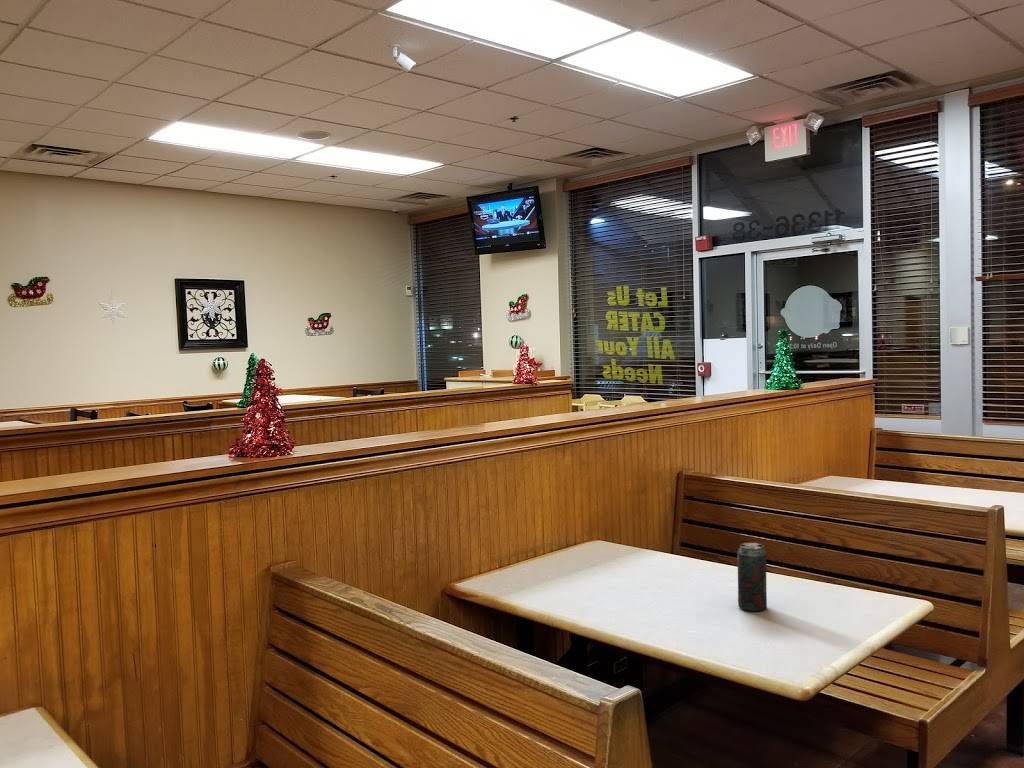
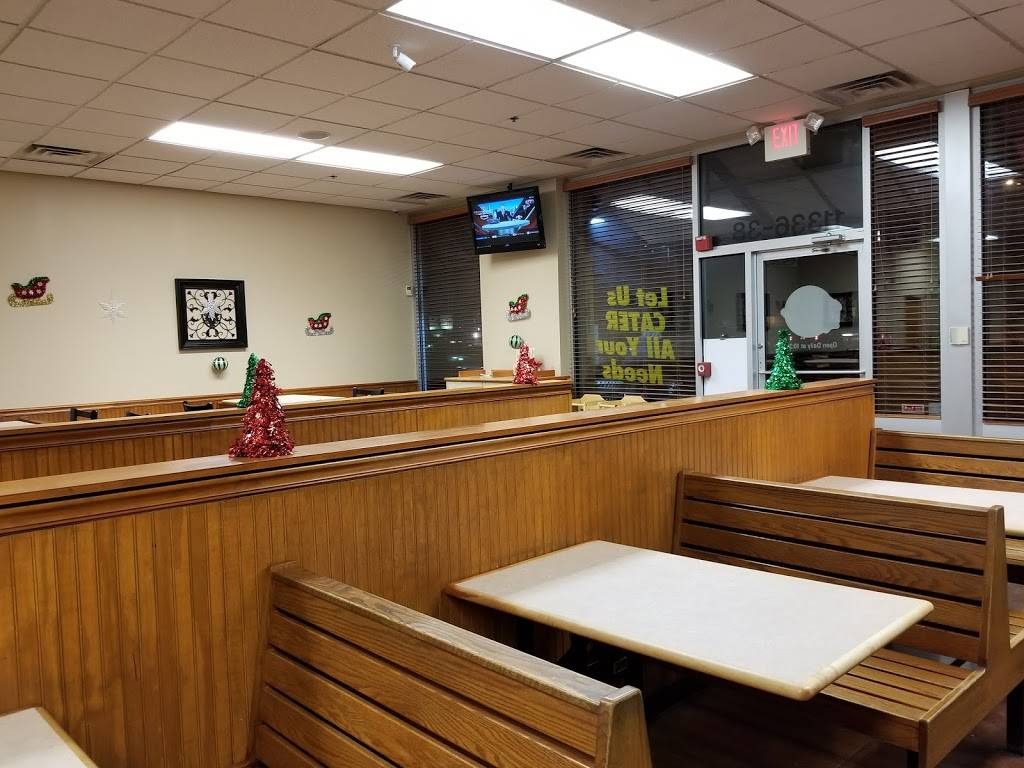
- beverage can [737,542,768,612]
